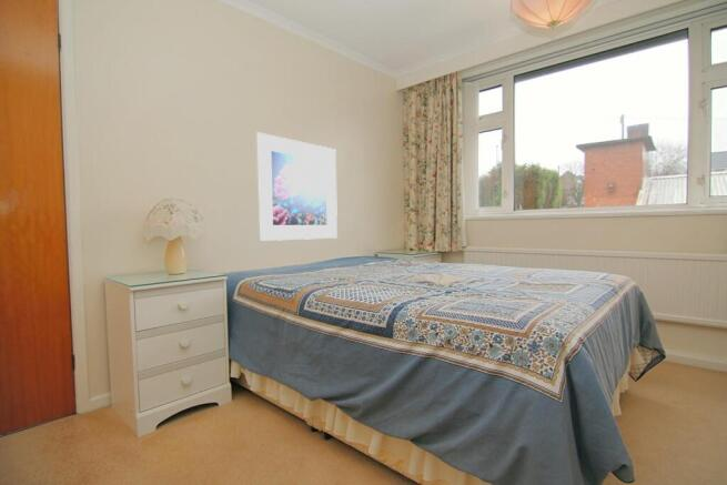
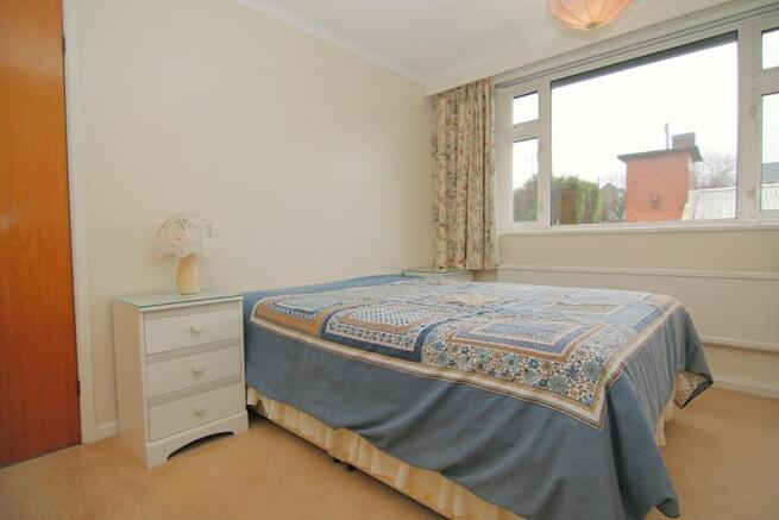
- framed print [255,131,339,242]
